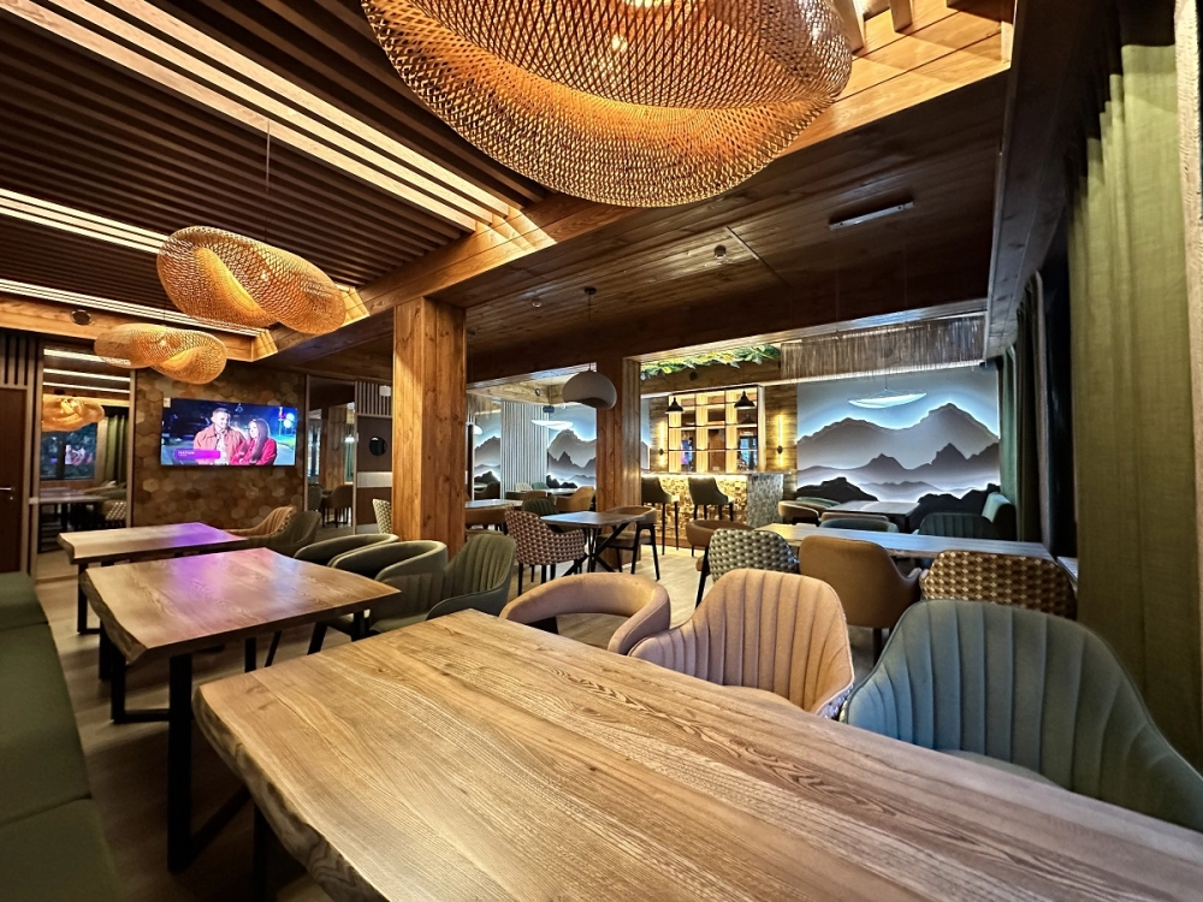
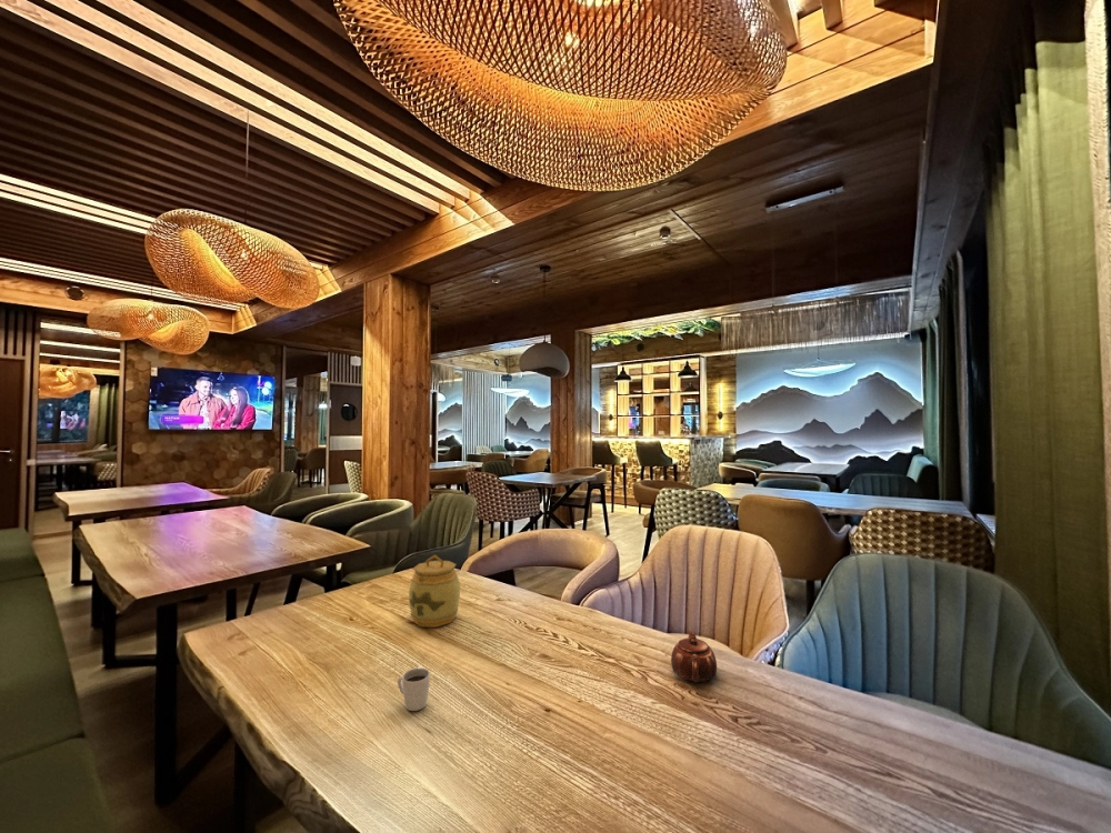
+ teapot [670,631,718,683]
+ jar [408,554,461,629]
+ cup [397,665,431,712]
